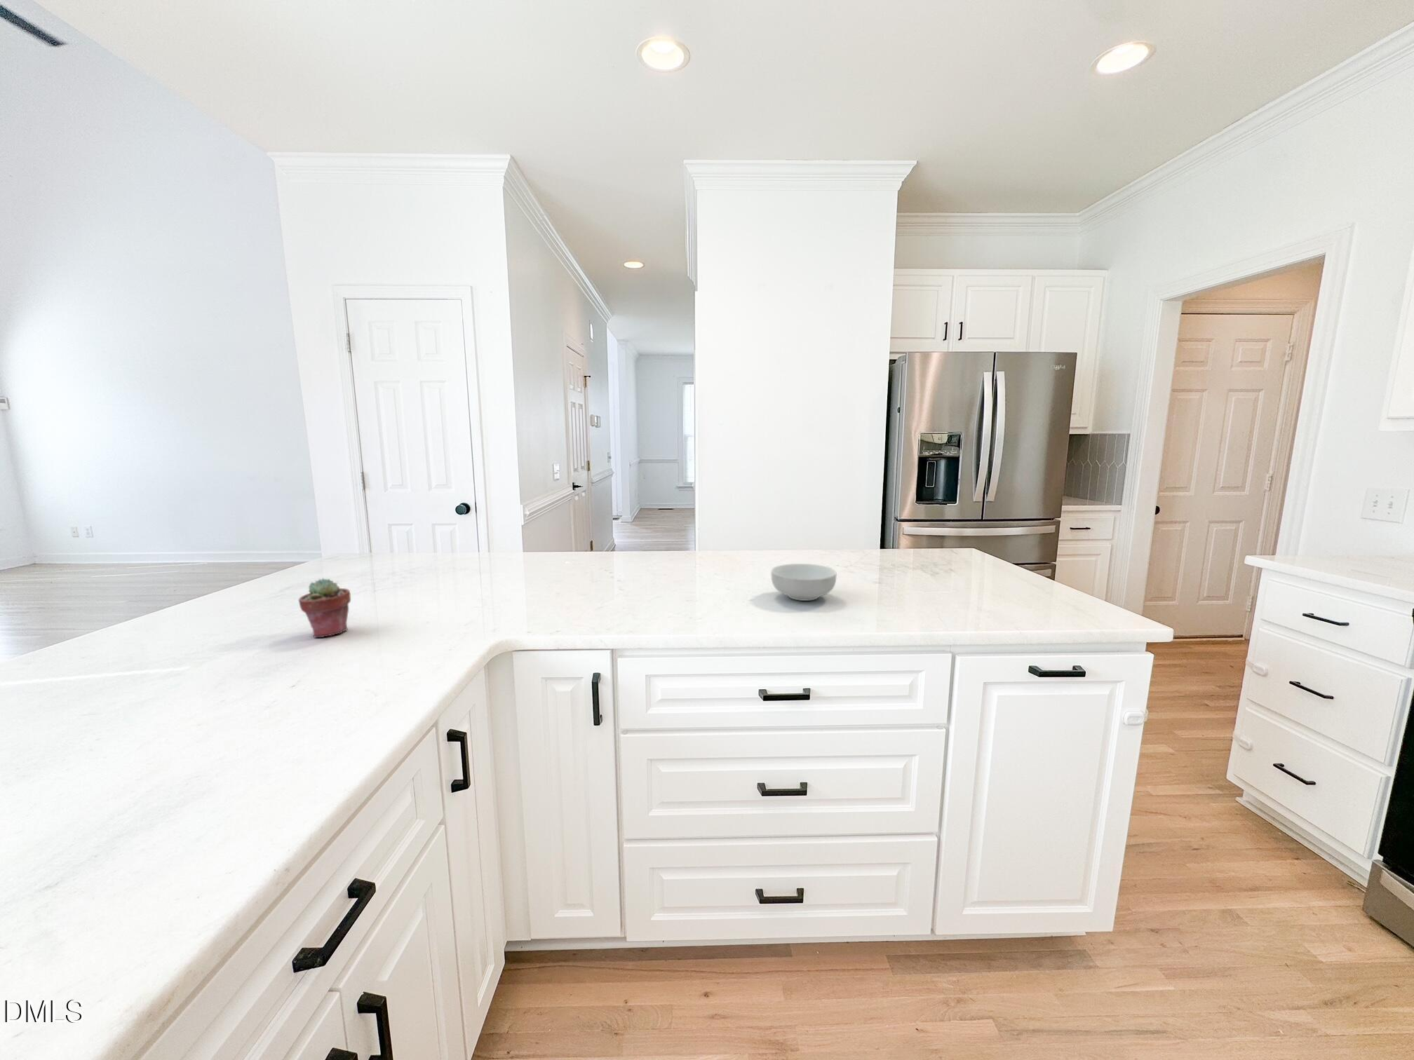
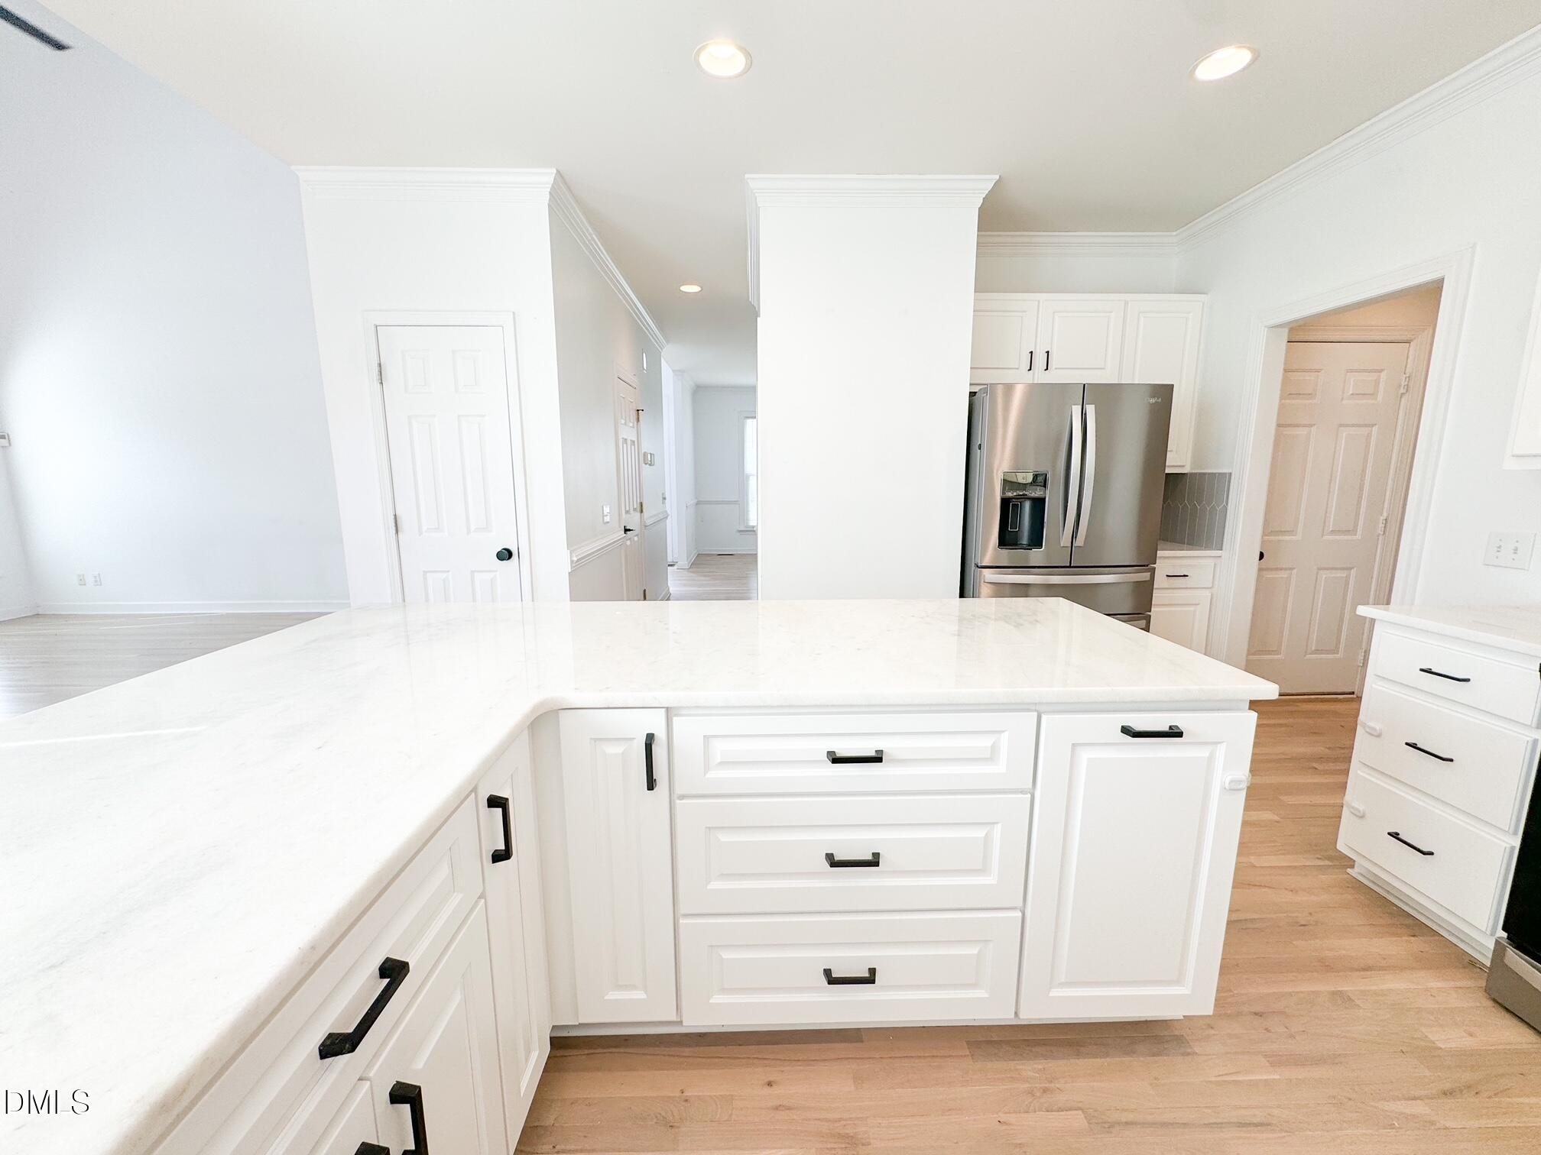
- potted succulent [298,578,352,638]
- cereal bowl [770,563,837,601]
